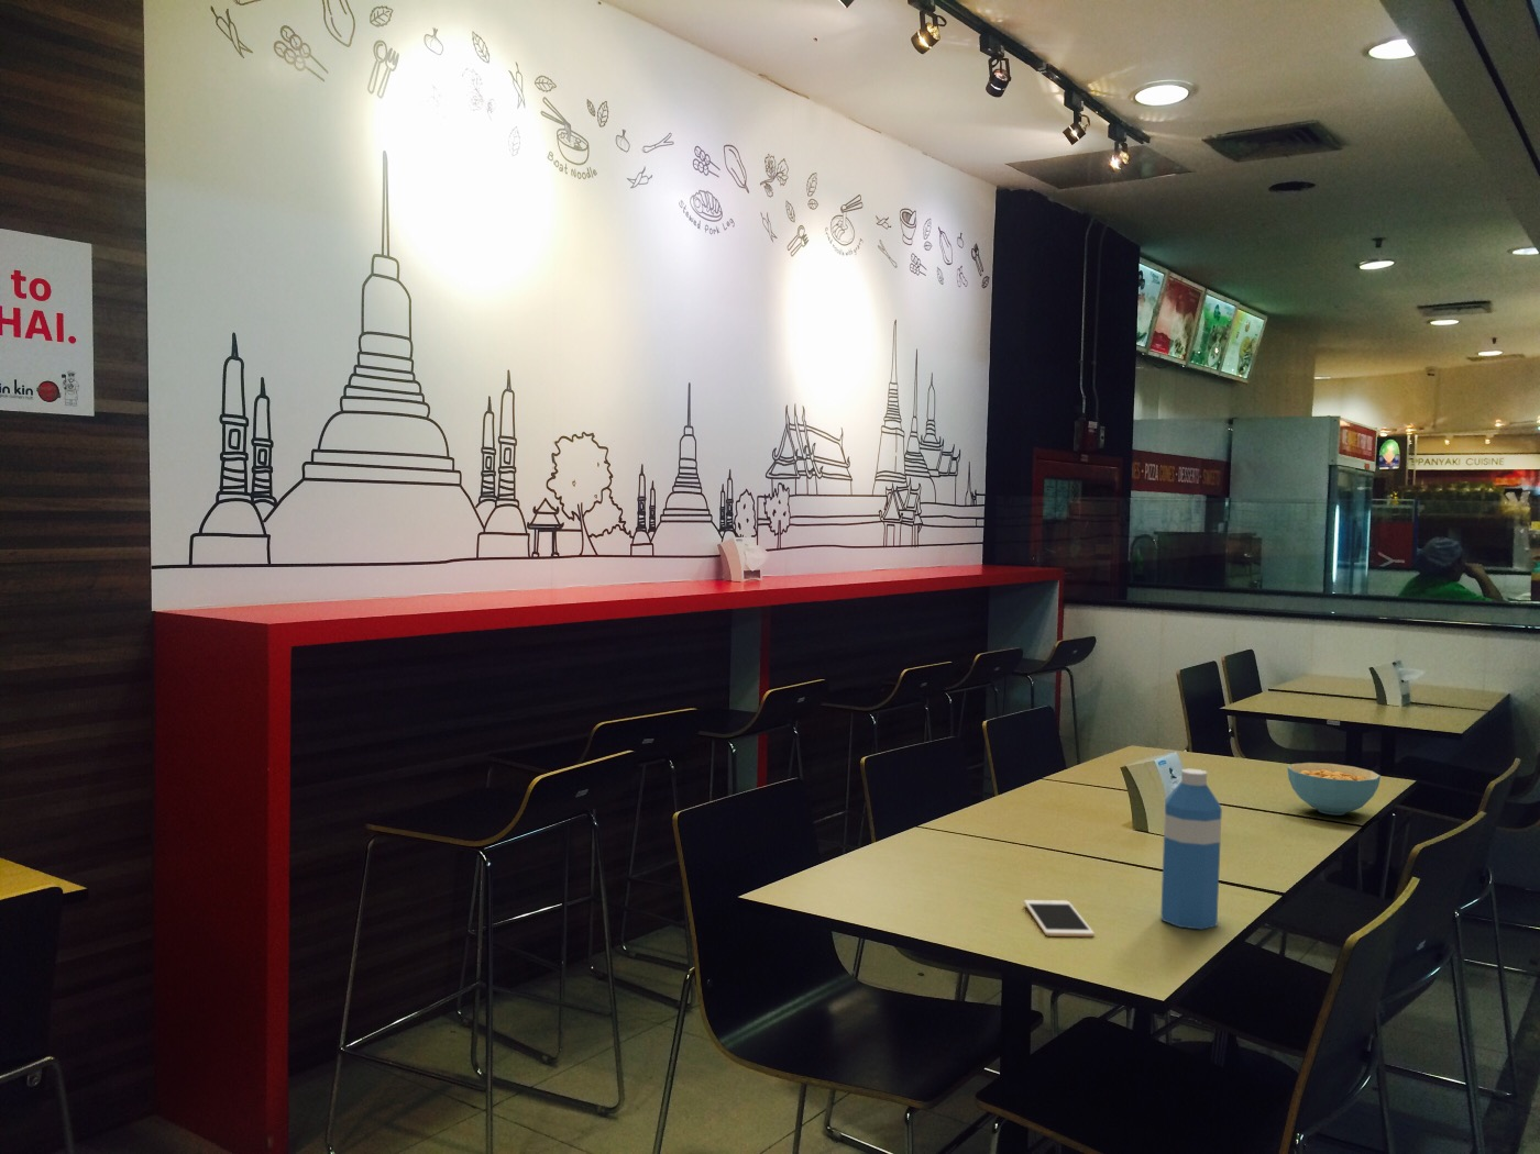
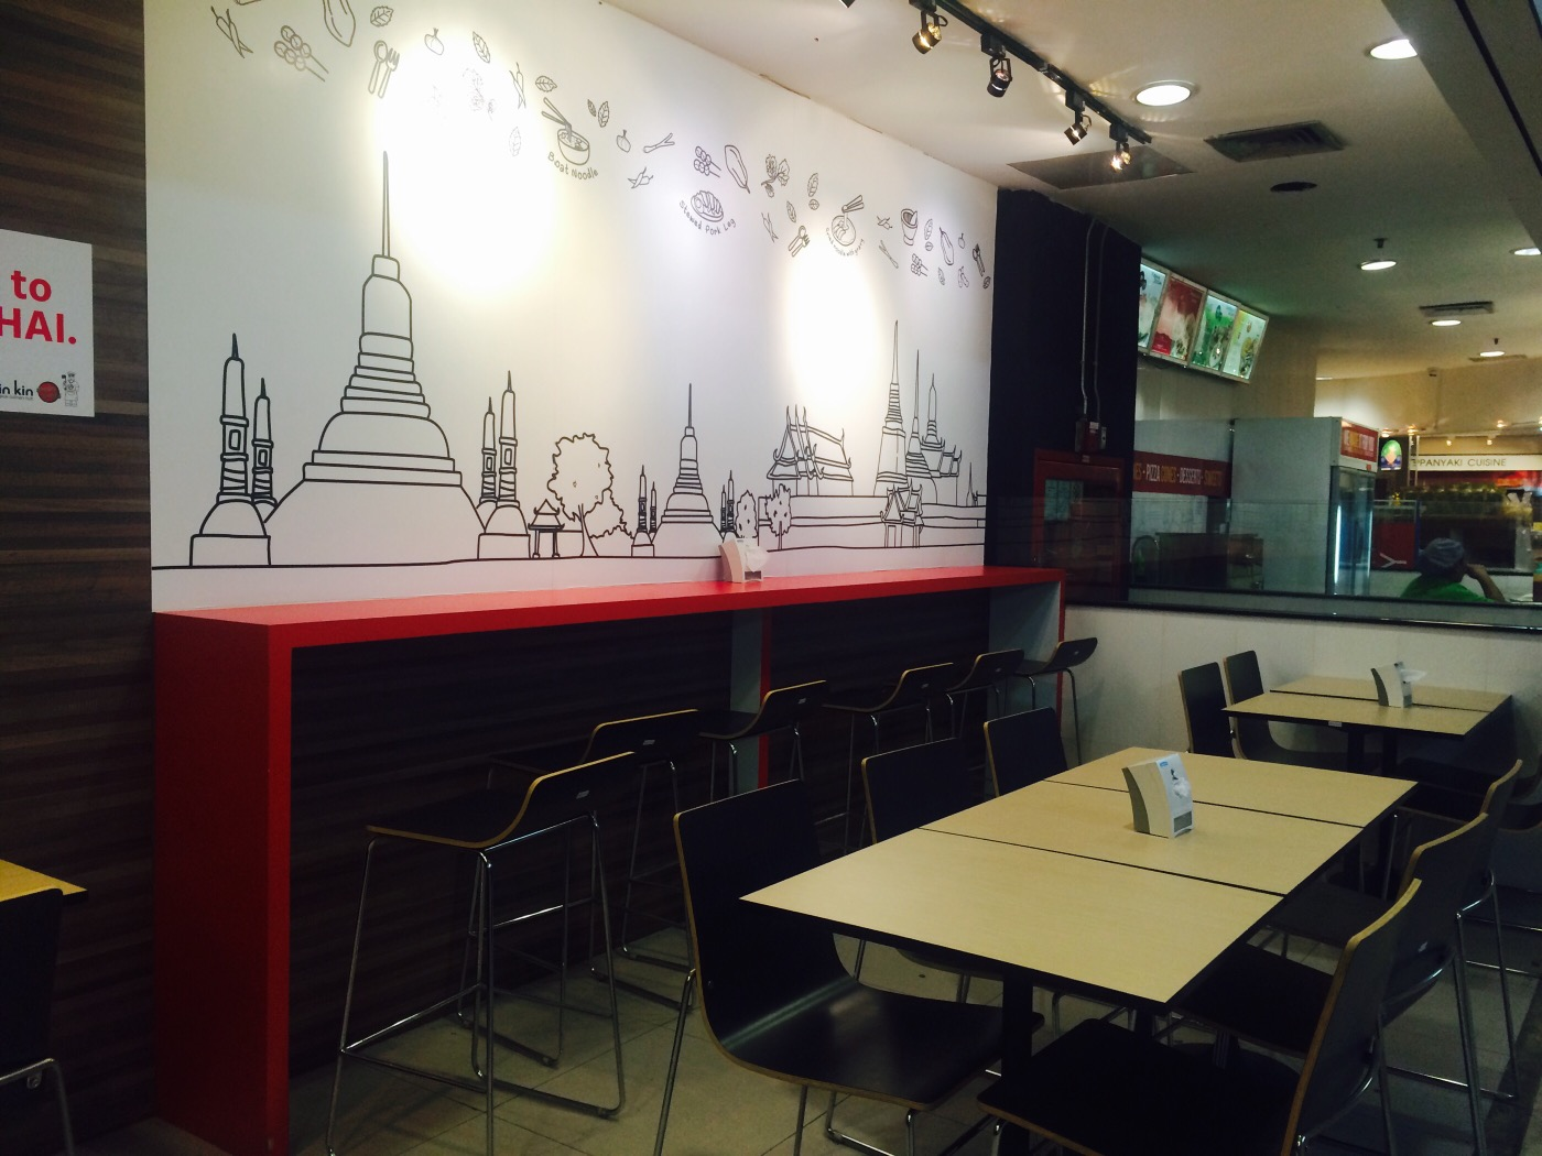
- cereal bowl [1285,761,1381,817]
- water bottle [1159,767,1224,931]
- cell phone [1023,899,1096,937]
